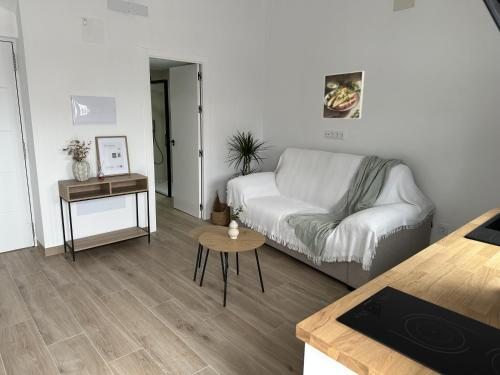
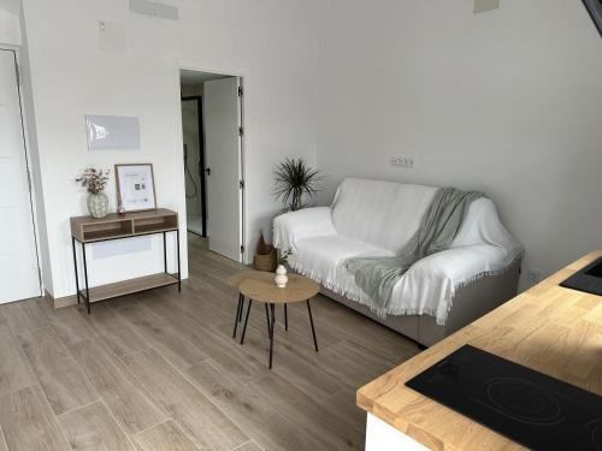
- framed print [322,70,365,120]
